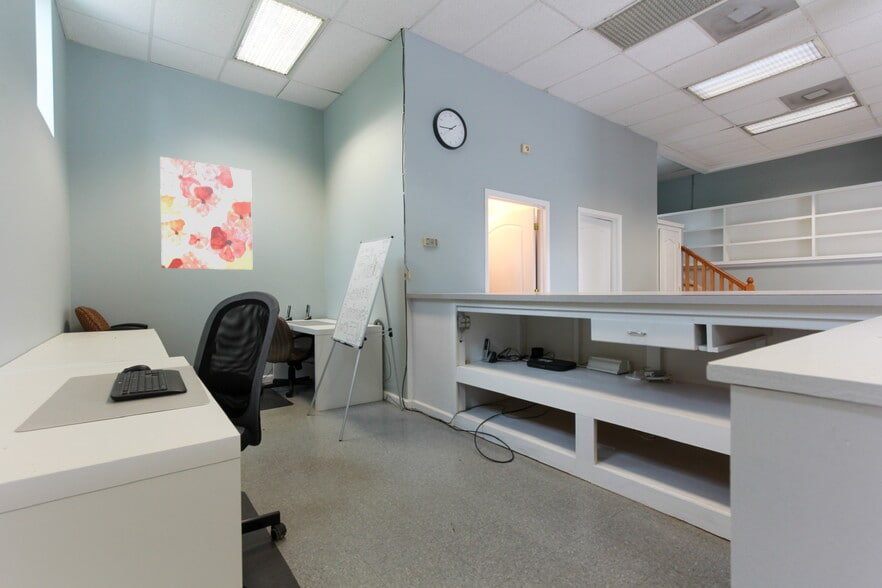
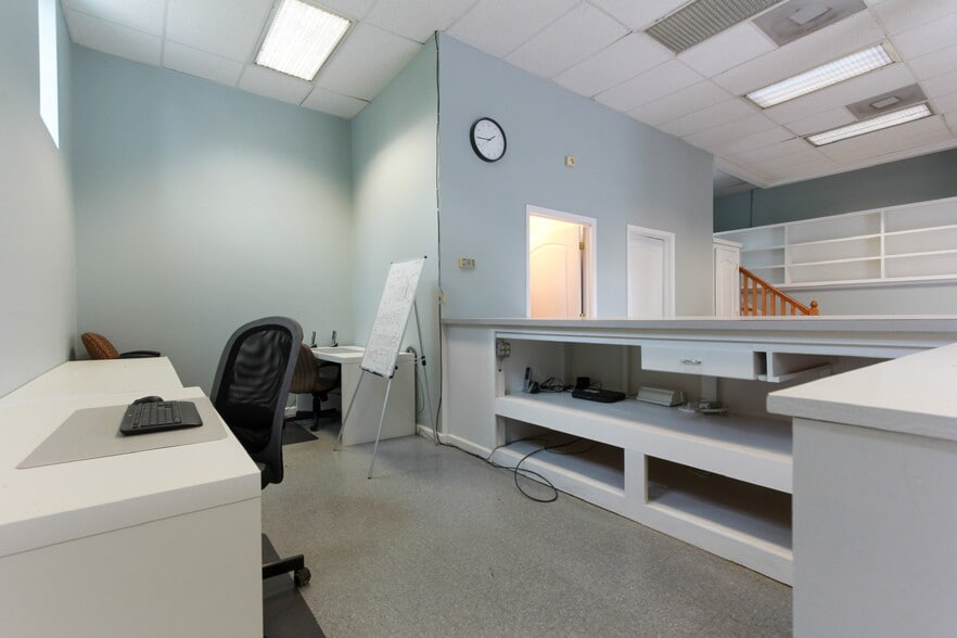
- wall art [159,156,254,271]
